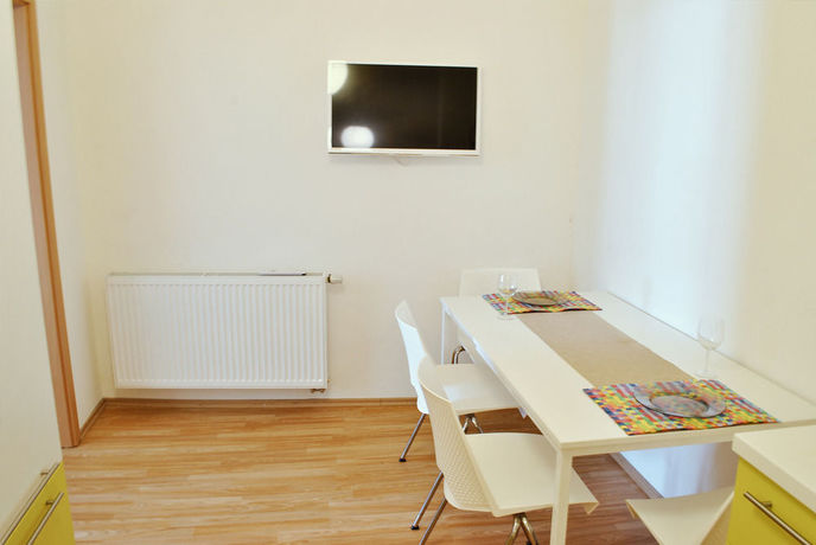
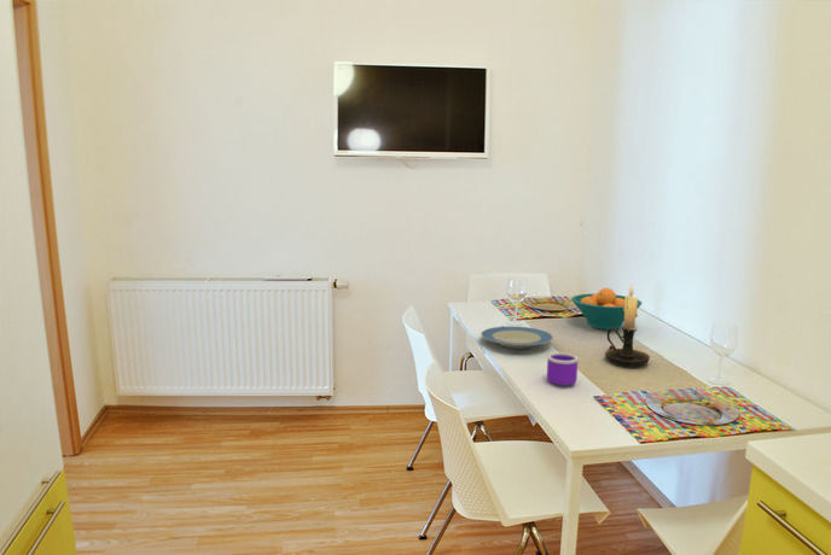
+ fruit bowl [570,287,643,331]
+ plate [480,325,554,350]
+ candle holder [604,284,651,368]
+ mug [546,351,579,387]
